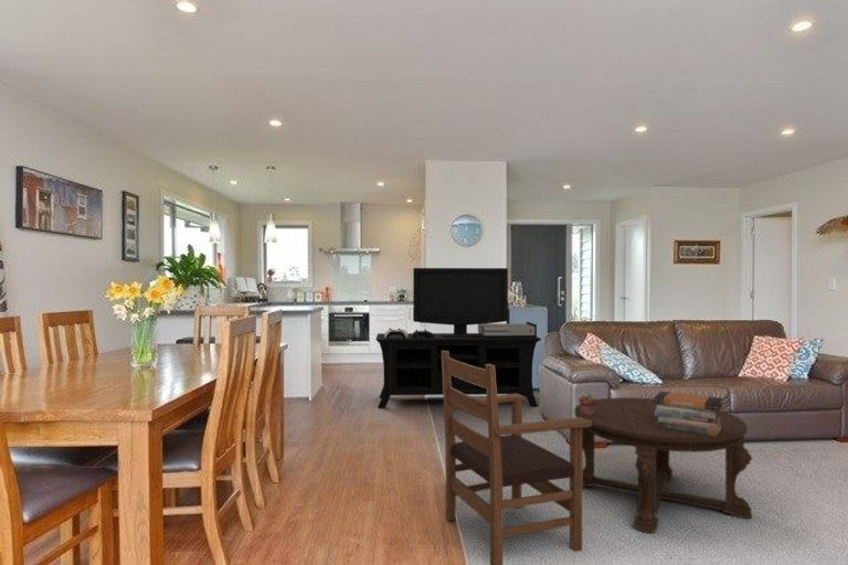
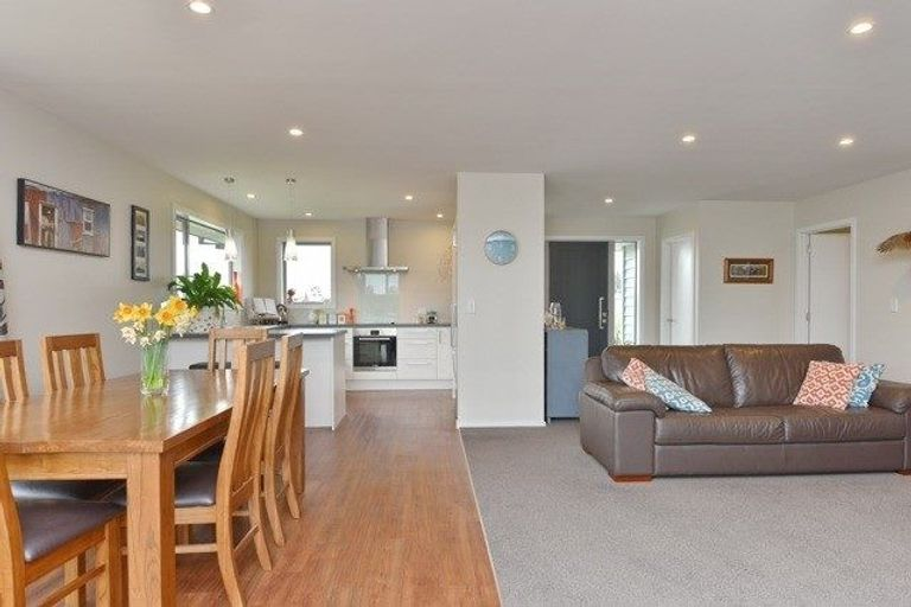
- coffee table [574,396,753,534]
- media console [374,267,542,409]
- potted succulent [577,391,597,416]
- armchair [442,351,592,565]
- book stack [653,390,723,436]
